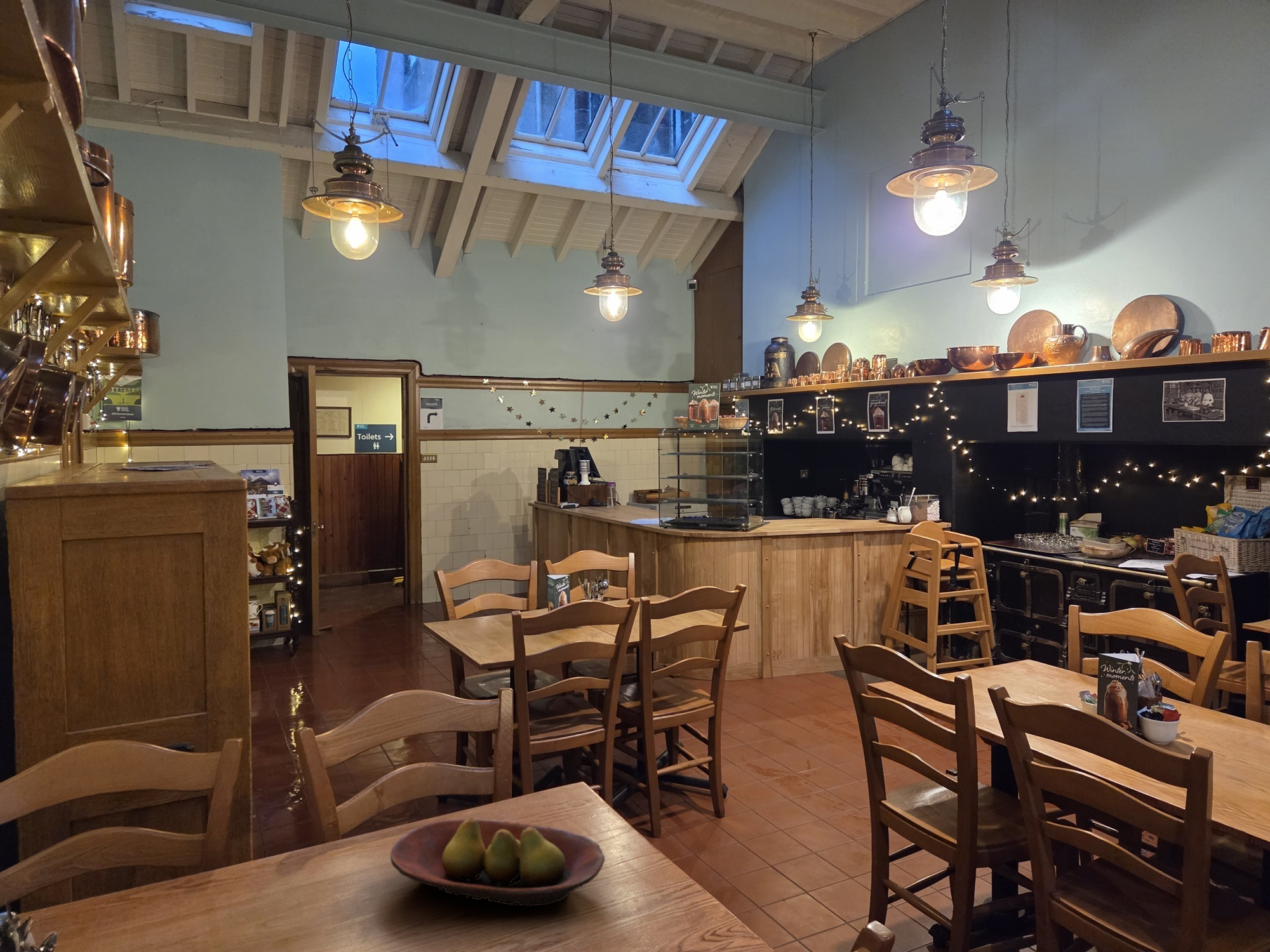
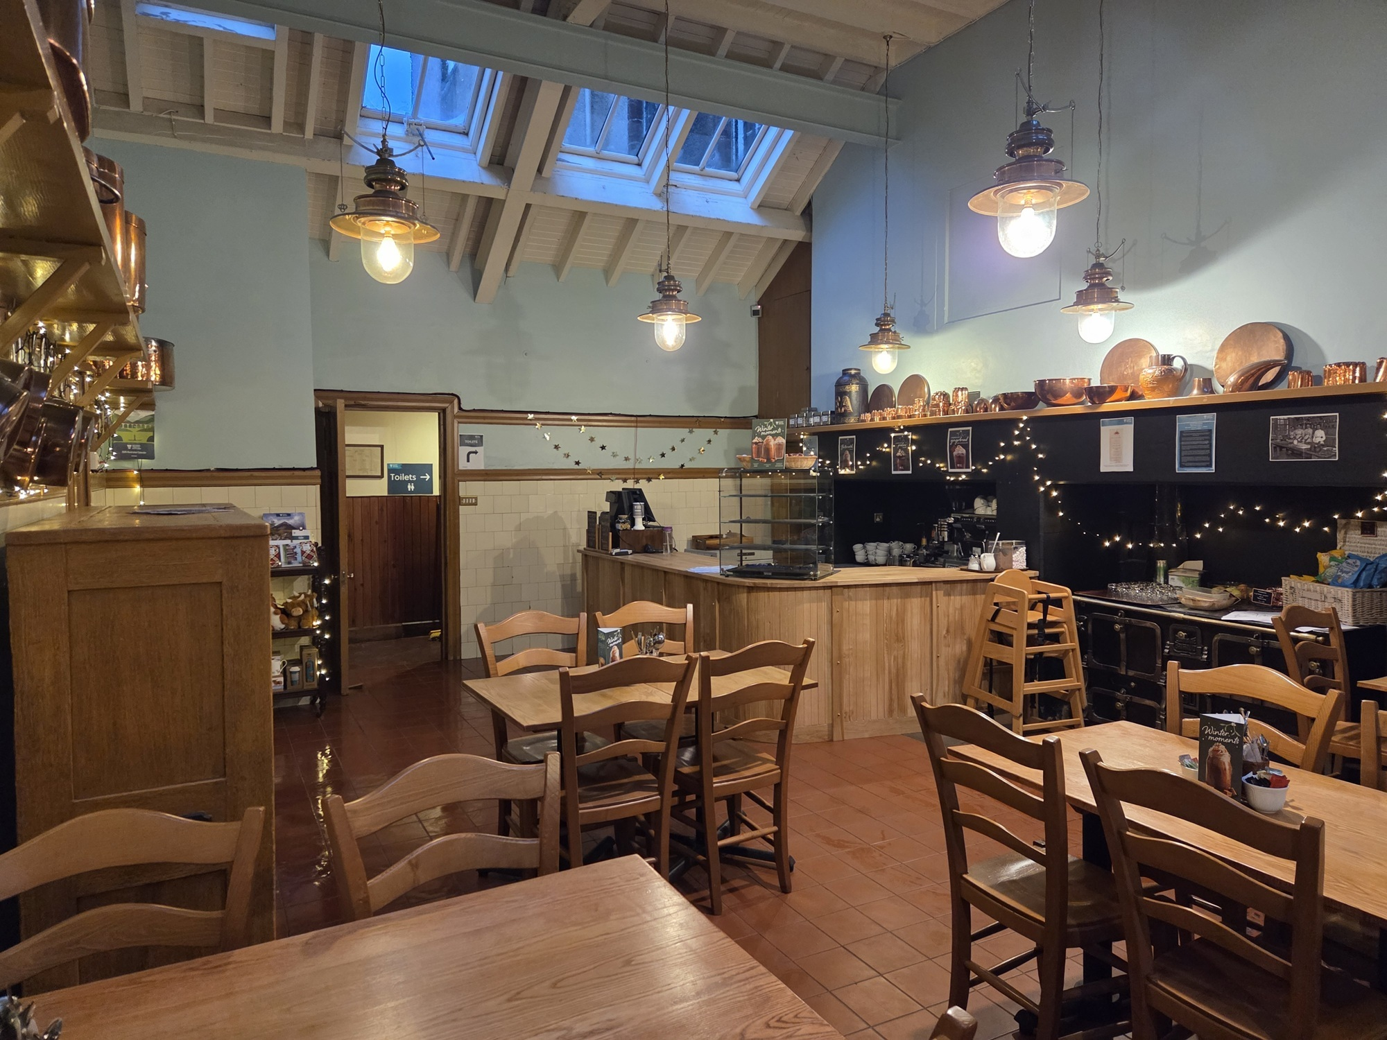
- fruit bowl [390,817,606,907]
